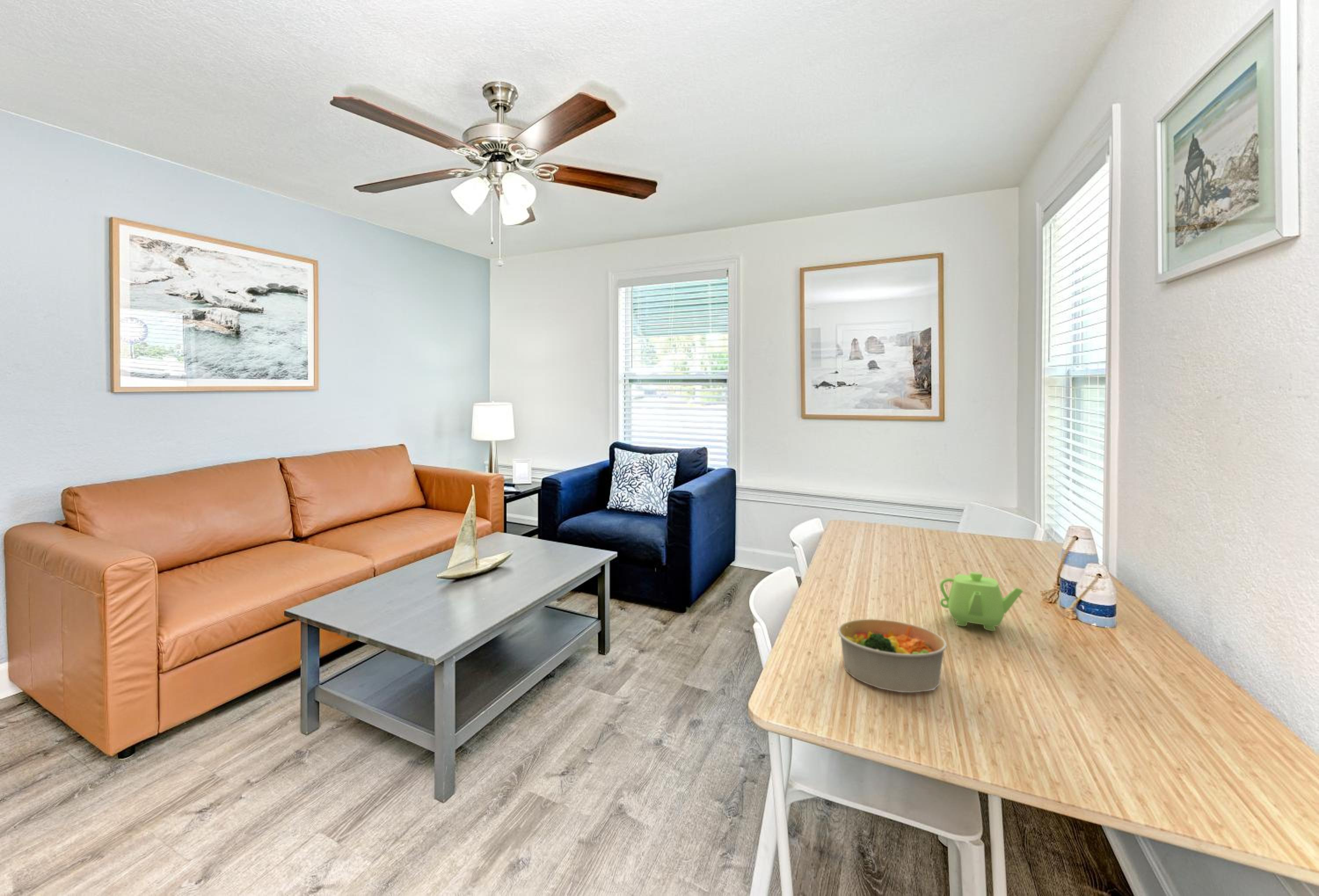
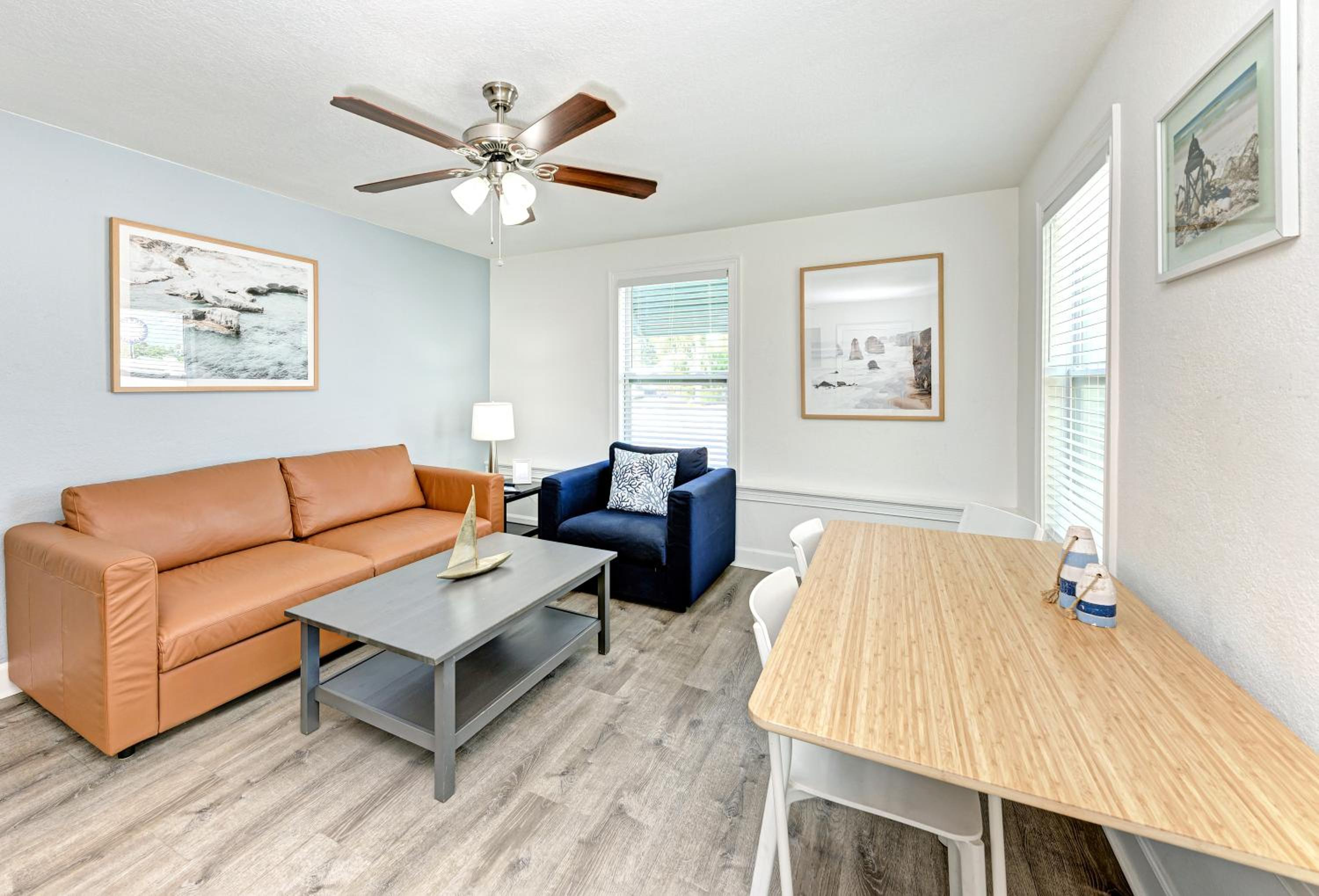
- bowl [838,619,947,693]
- teapot [939,572,1024,631]
